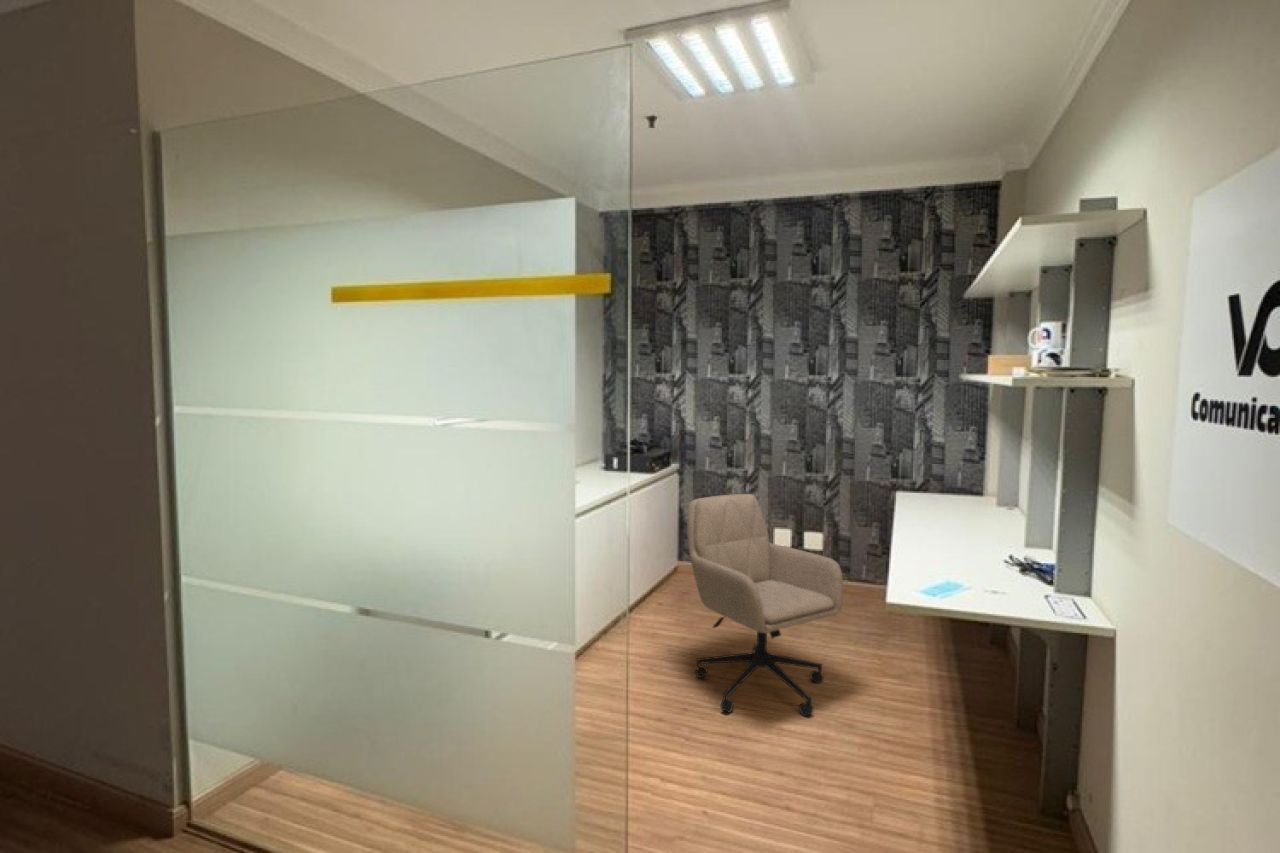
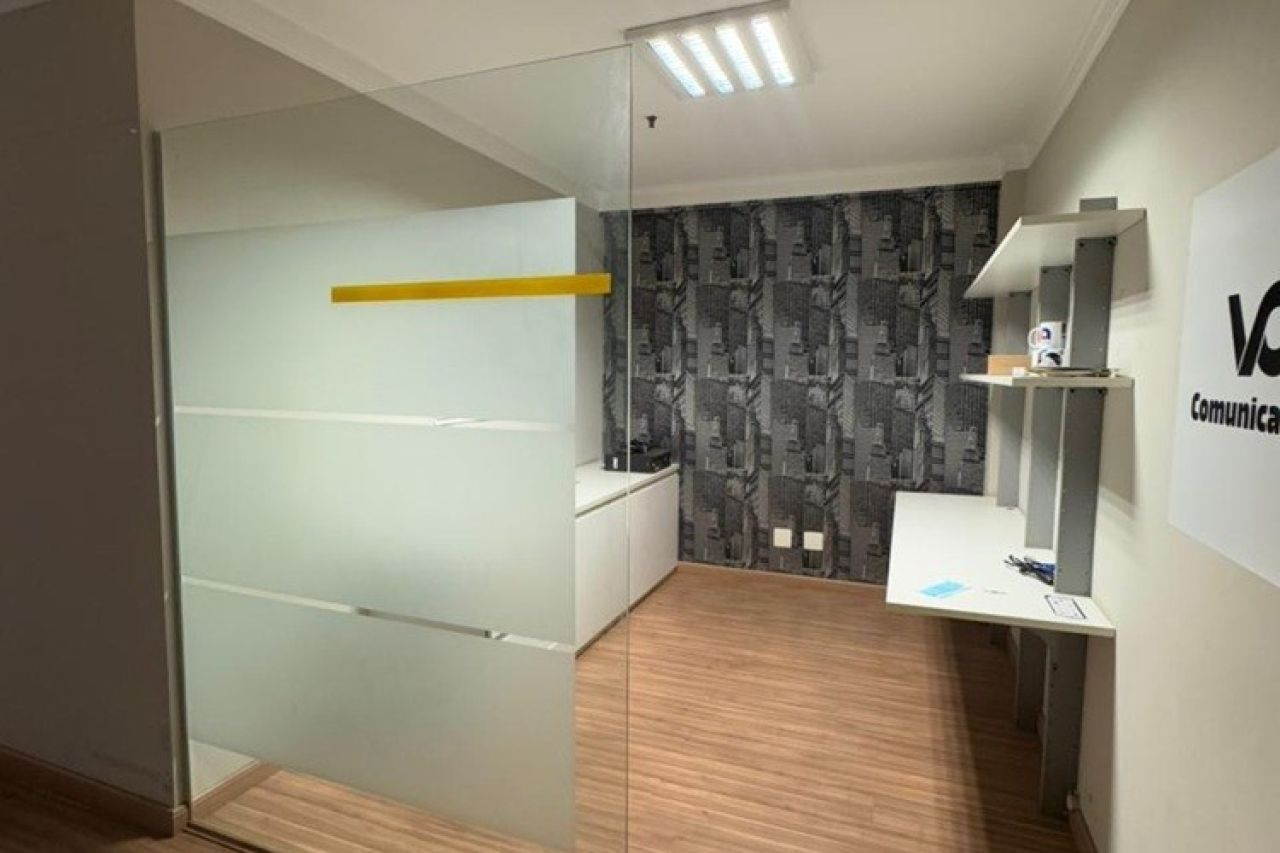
- office chair [686,493,844,717]
